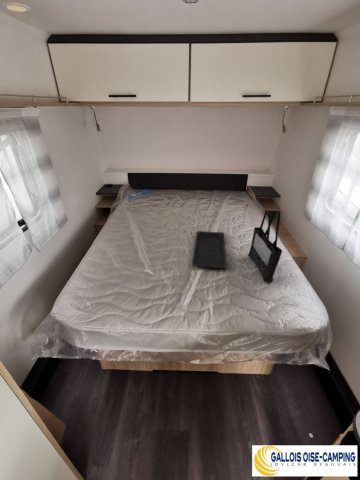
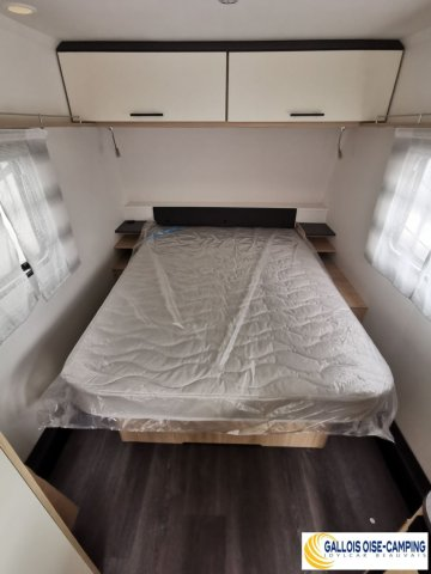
- tote bag [247,210,283,283]
- serving tray [191,230,226,269]
